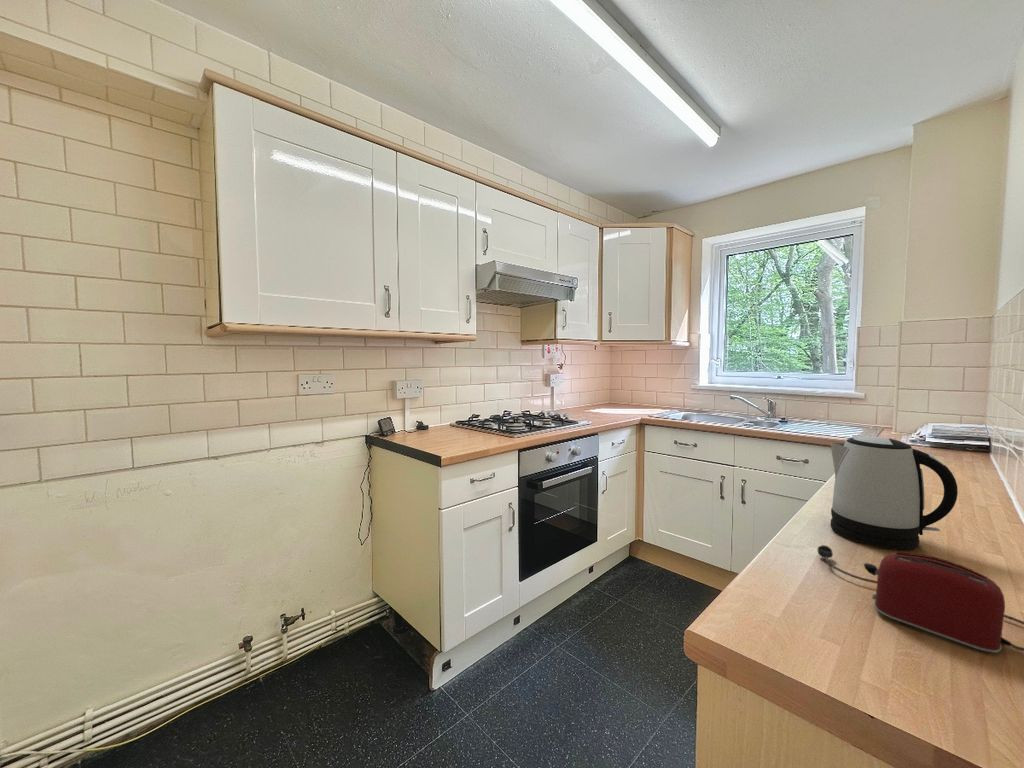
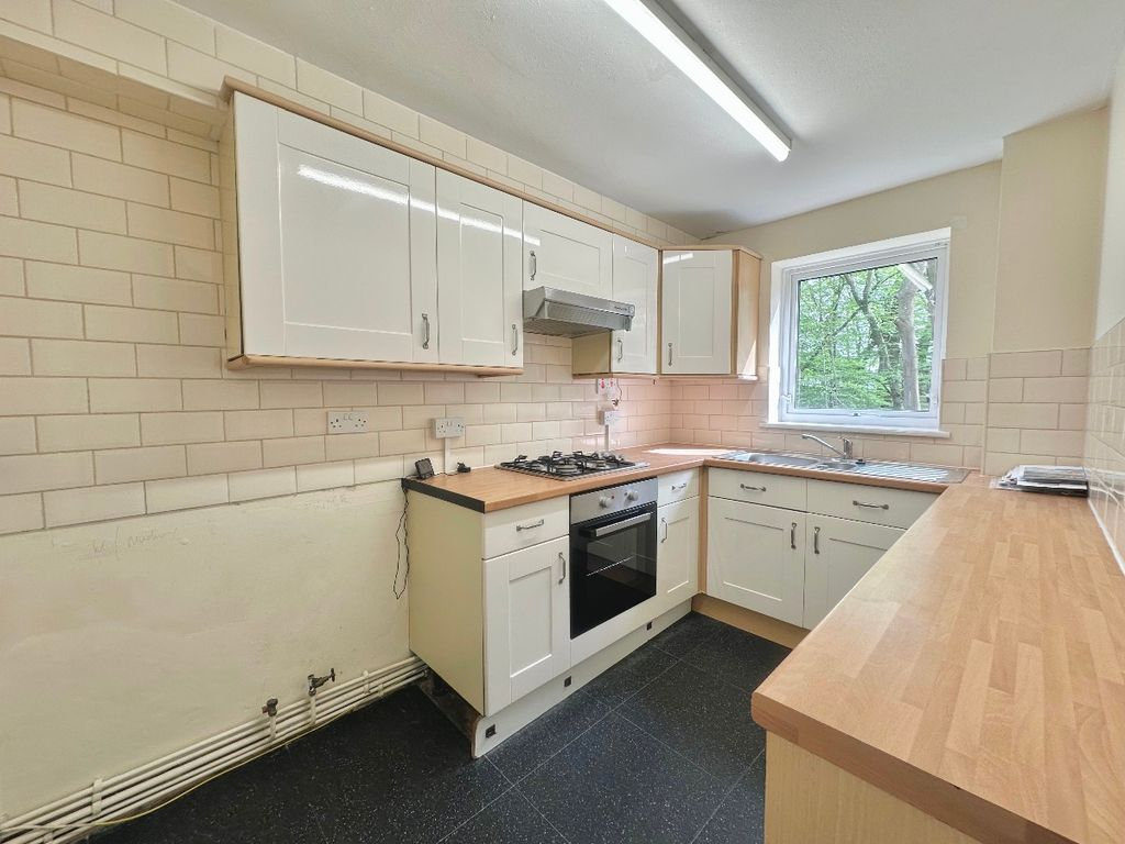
- kettle [829,436,959,550]
- toaster [816,544,1024,654]
